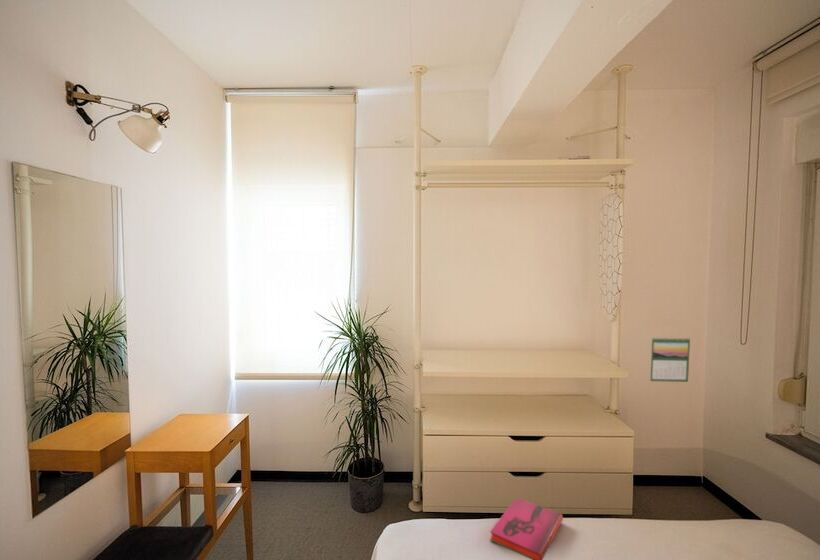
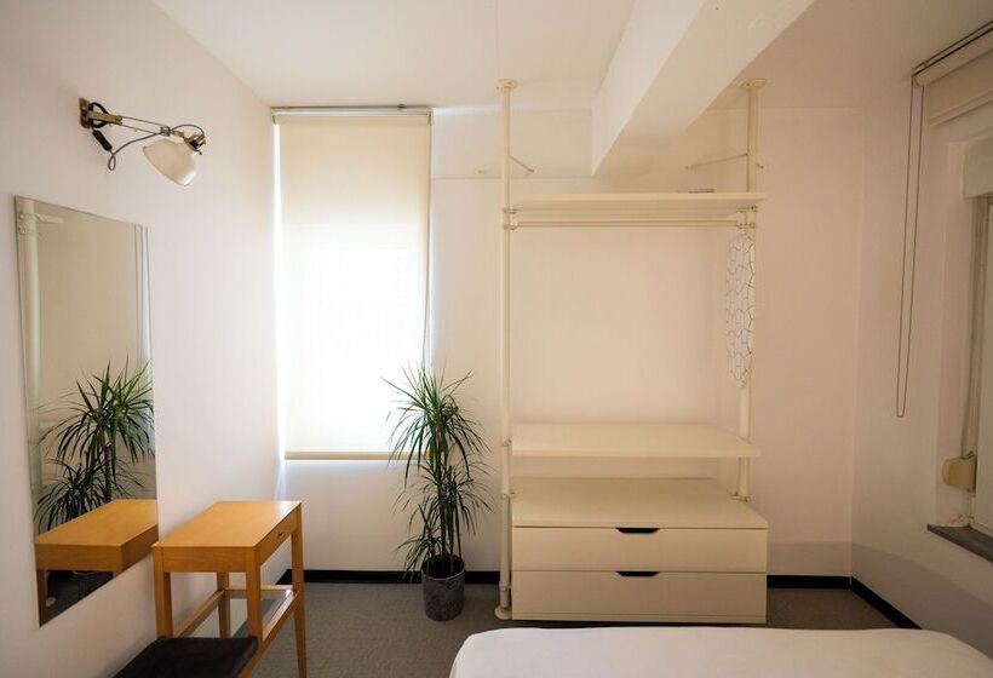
- hardback book [489,496,564,560]
- calendar [649,336,691,383]
